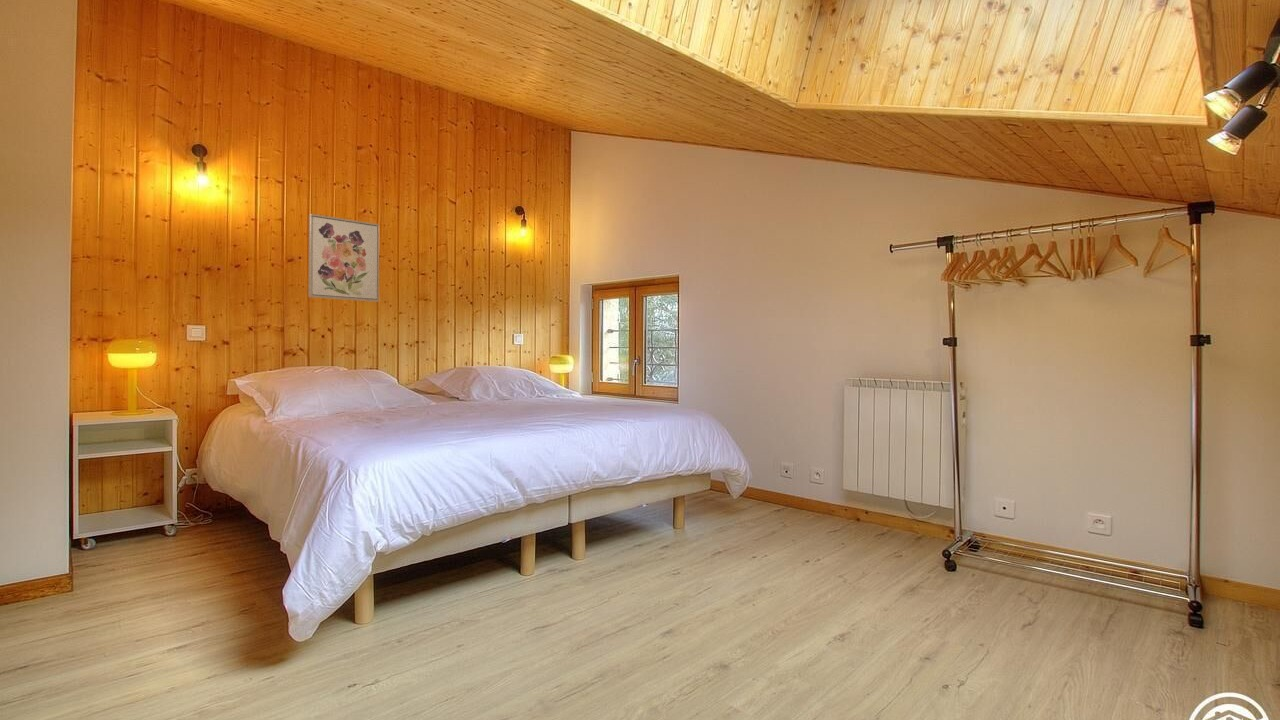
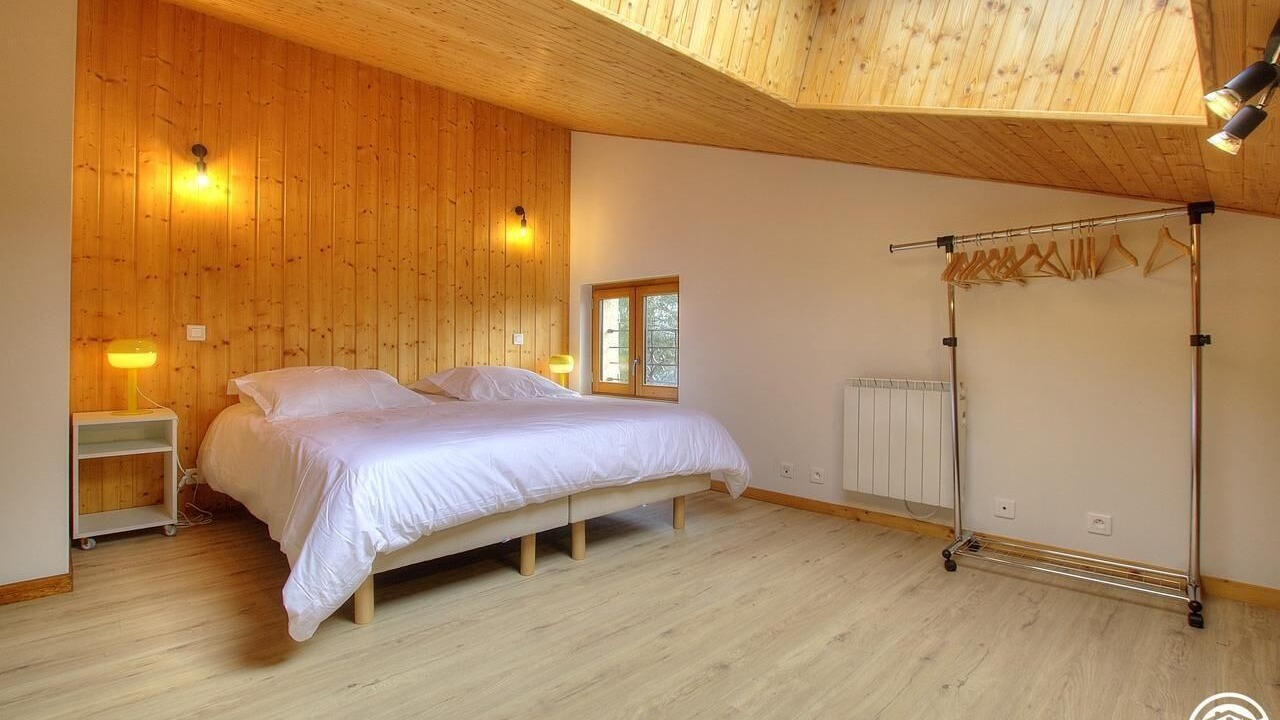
- wall art [308,213,380,303]
